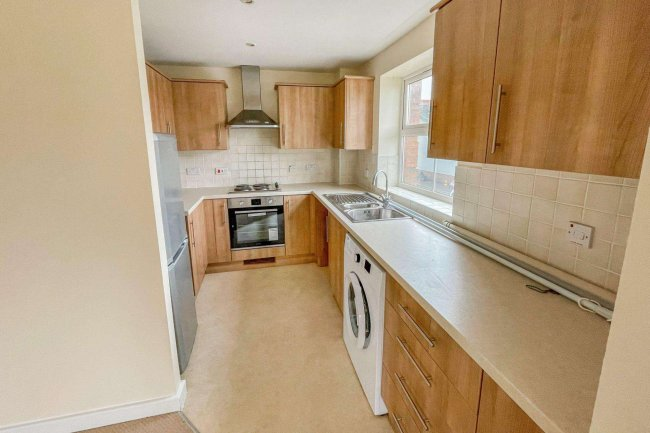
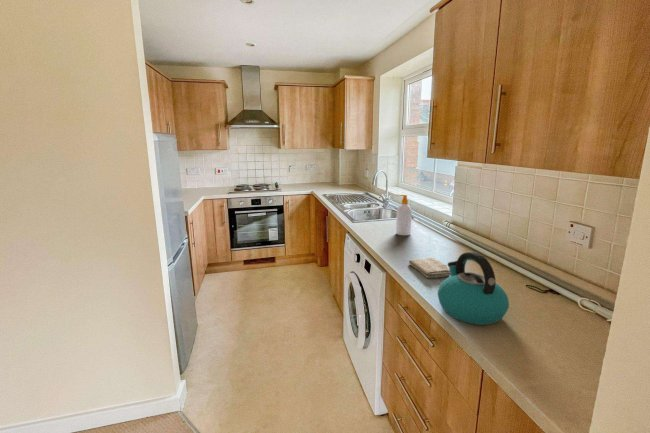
+ soap bottle [395,194,413,236]
+ washcloth [408,257,451,279]
+ kettle [437,251,510,326]
